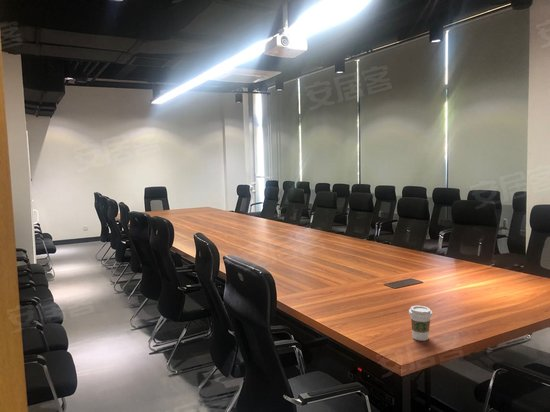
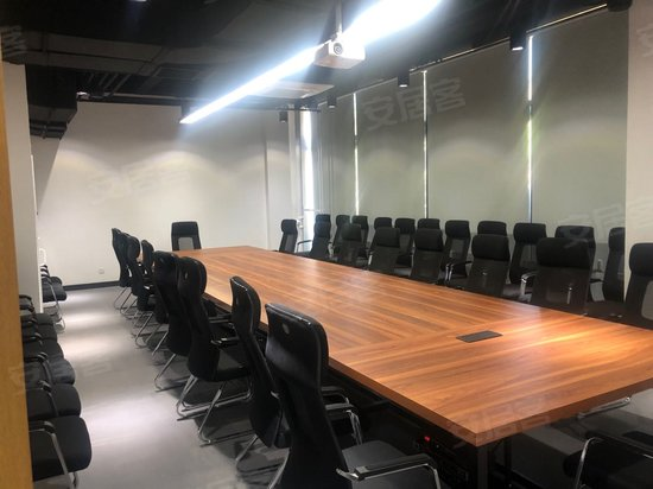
- coffee cup [408,305,433,342]
